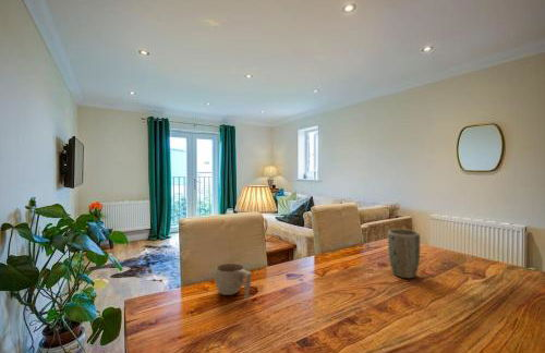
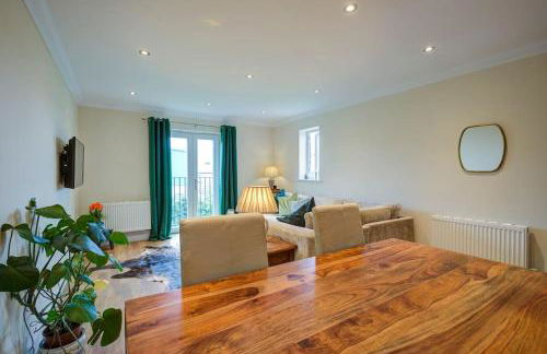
- plant pot [387,228,421,279]
- cup [214,263,253,300]
